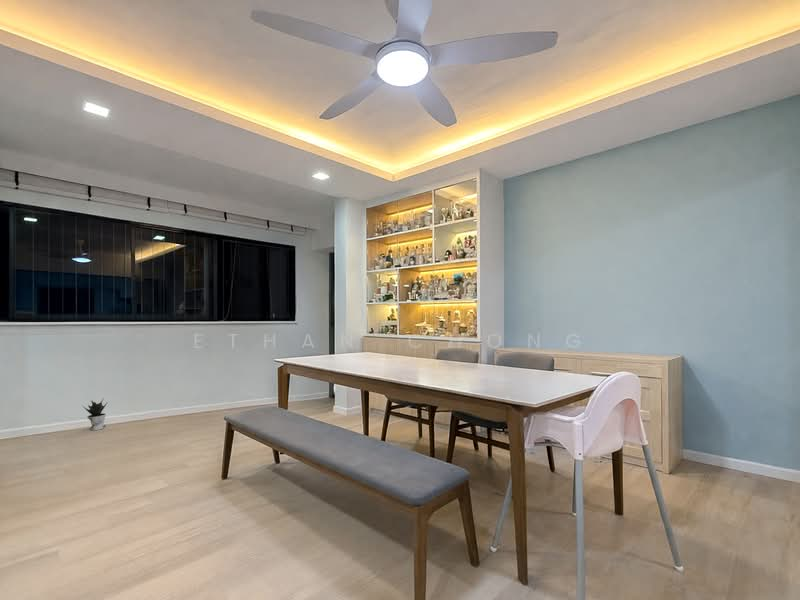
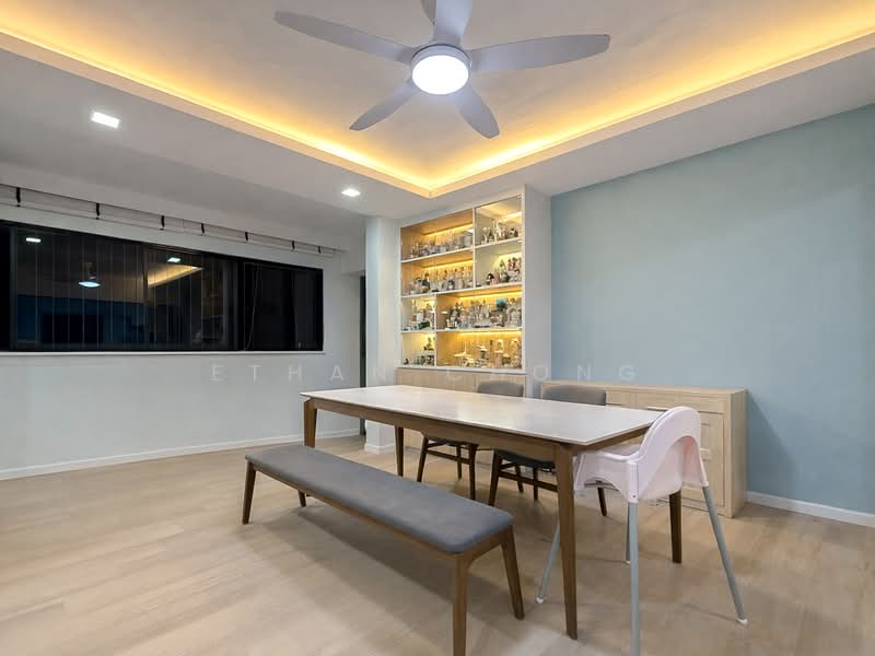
- potted plant [82,397,108,431]
